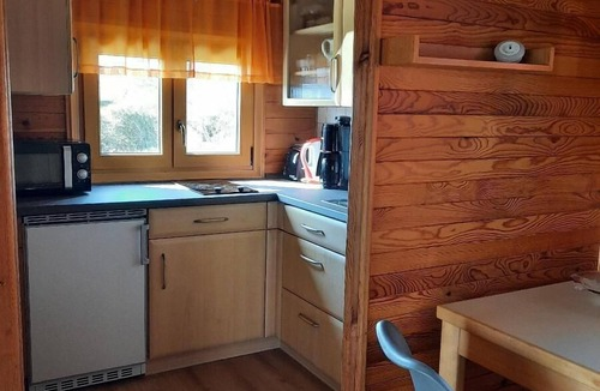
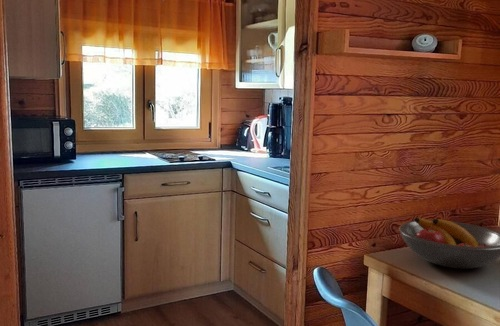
+ fruit bowl [398,217,500,270]
